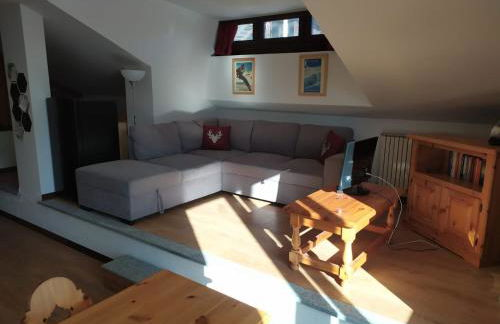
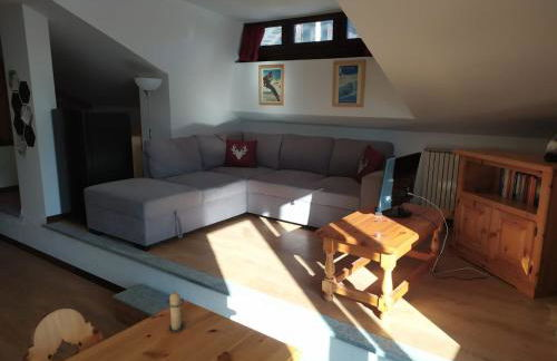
+ candle [165,289,186,333]
